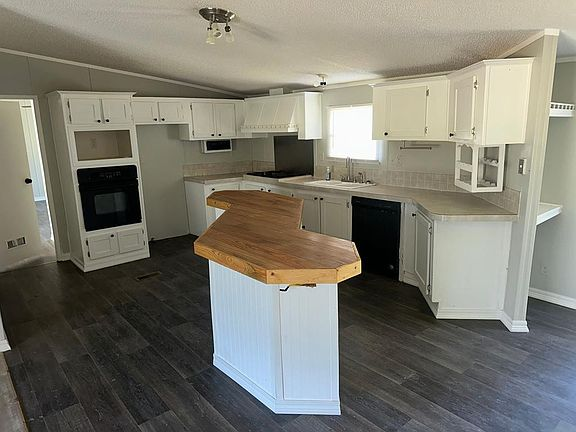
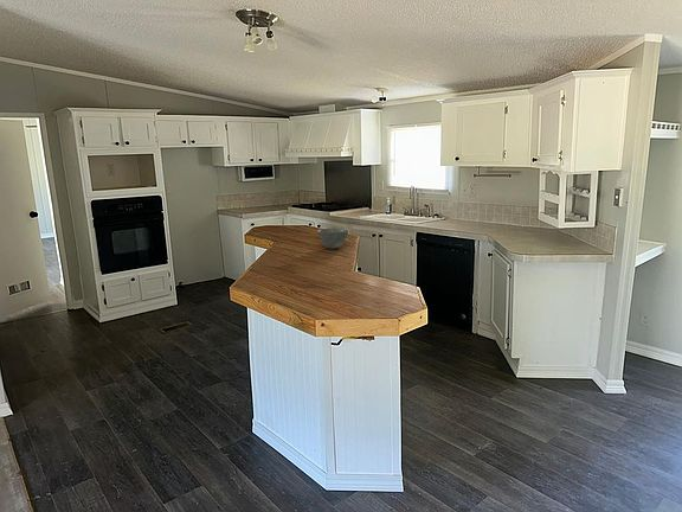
+ bowl [316,228,349,250]
